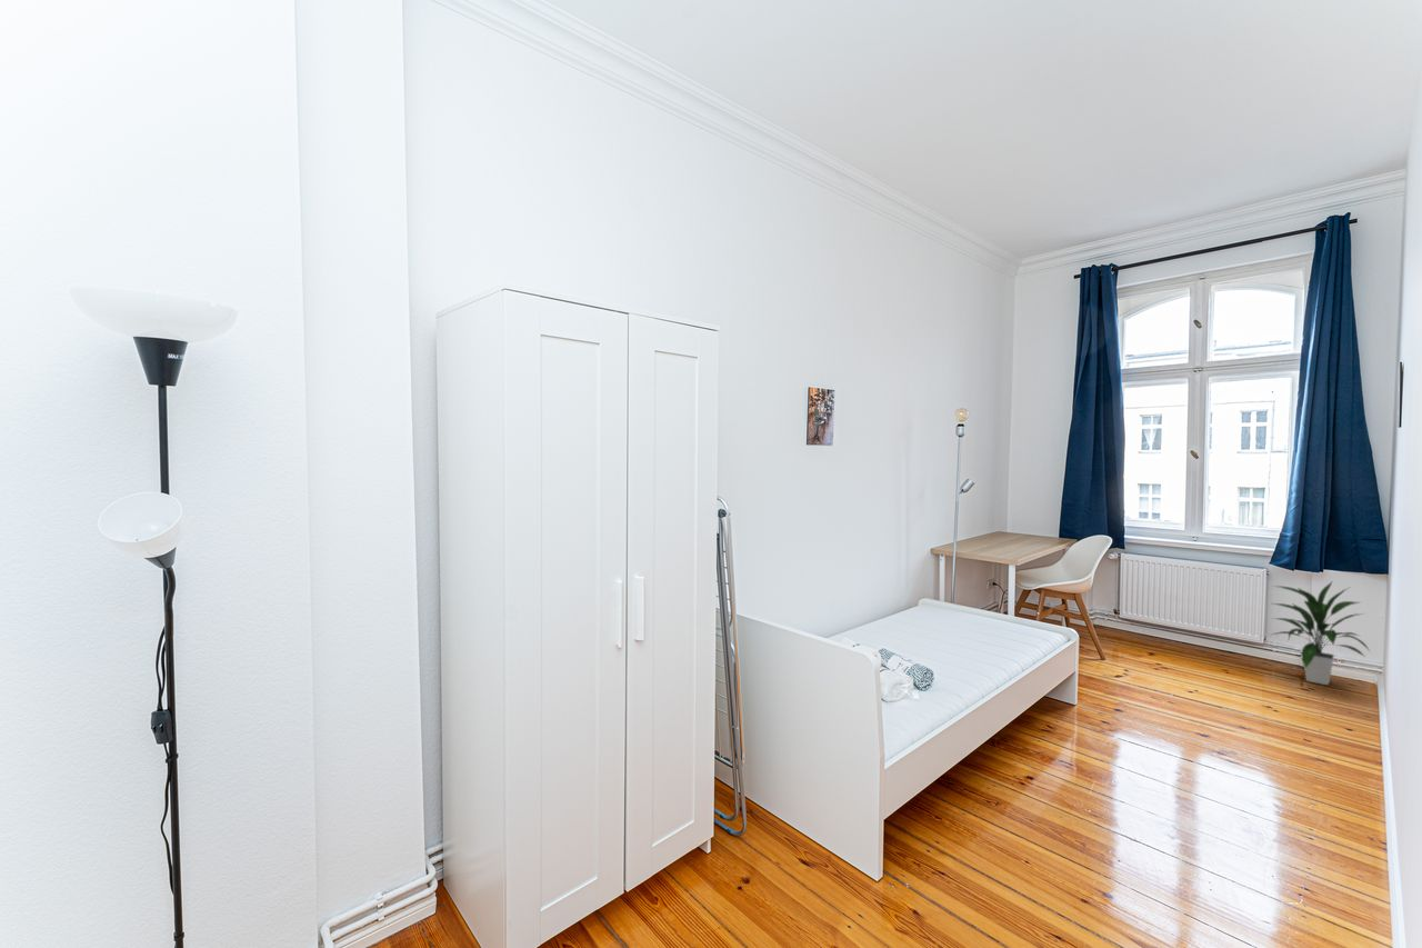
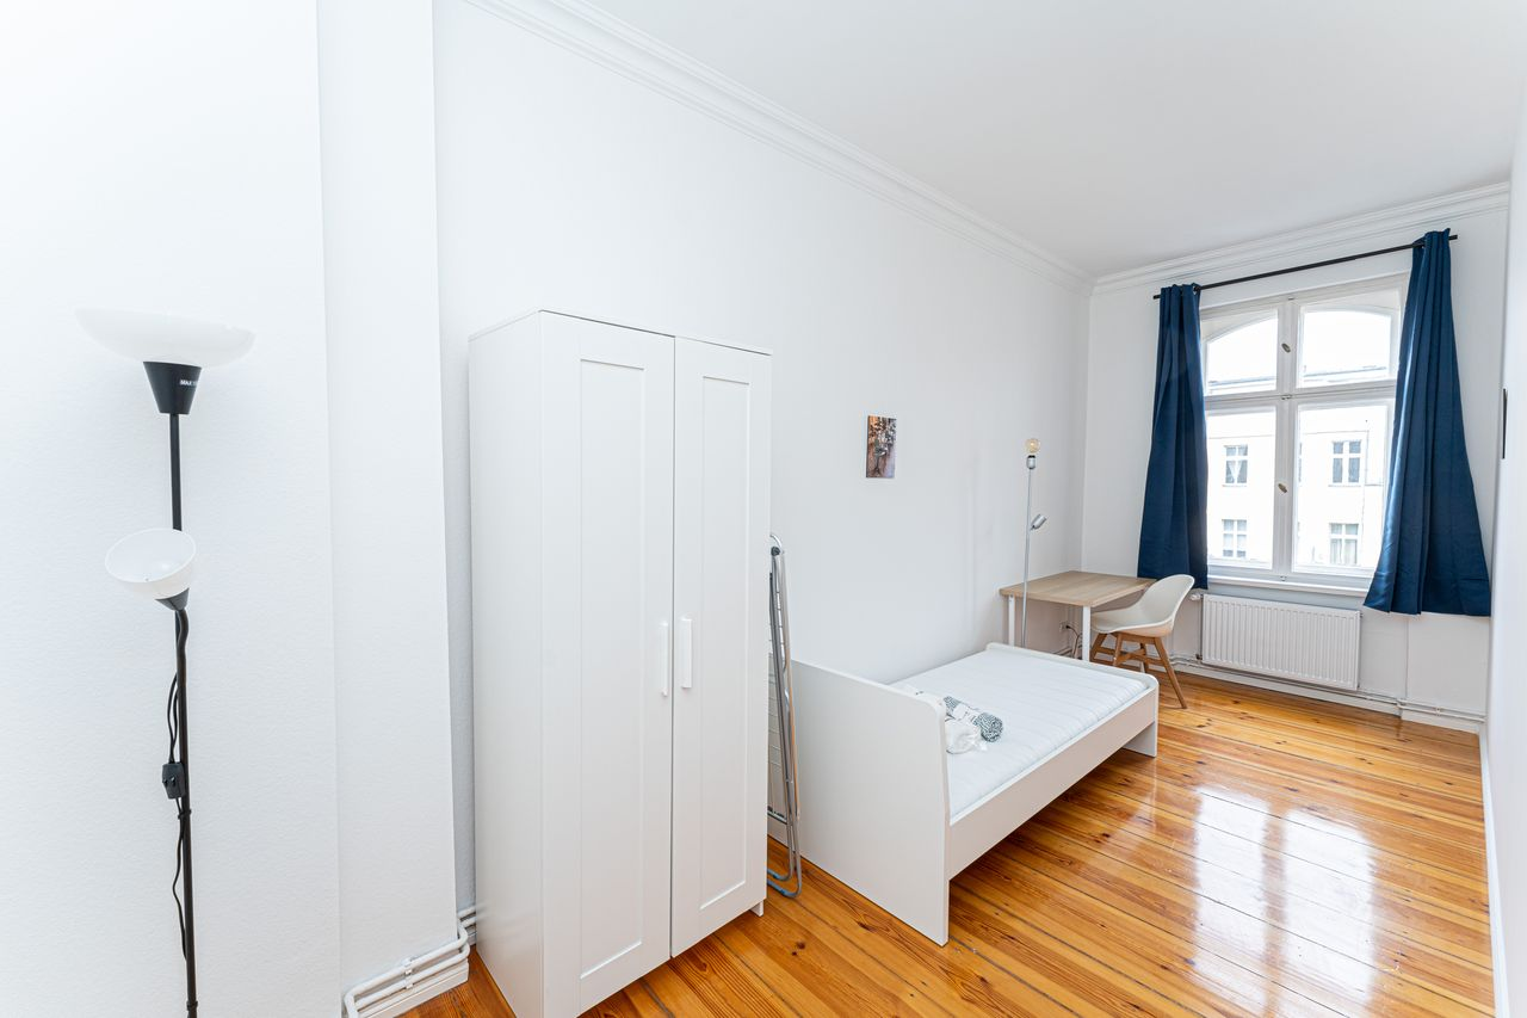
- indoor plant [1268,579,1371,686]
